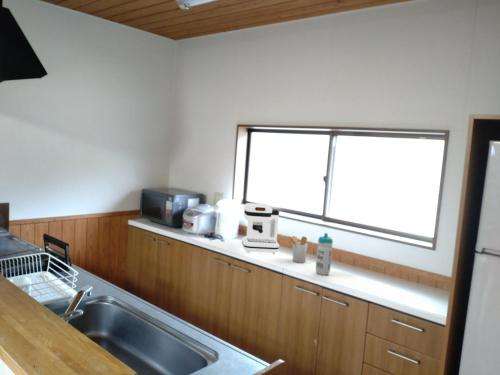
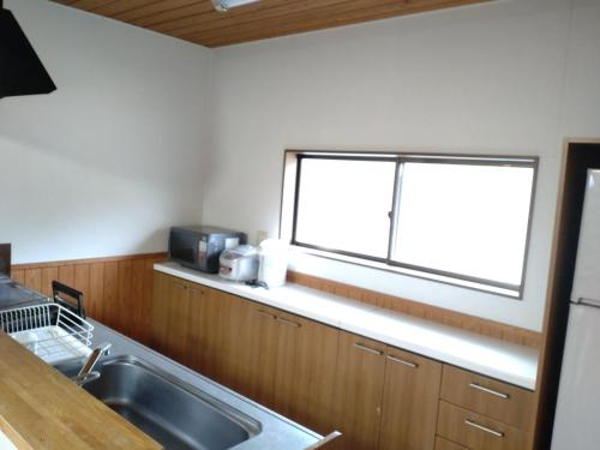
- utensil holder [287,234,309,264]
- water bottle [315,232,334,276]
- coffee maker [241,202,280,254]
